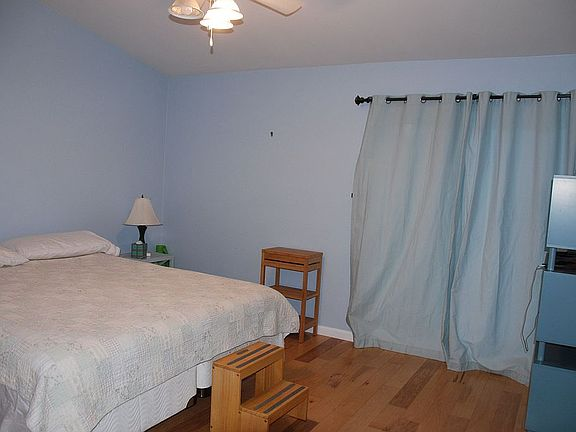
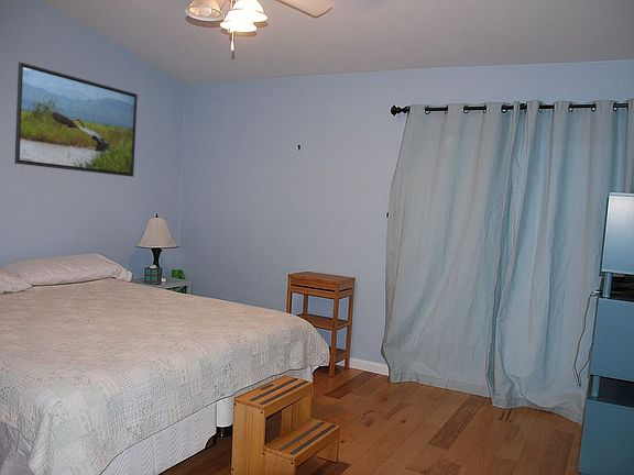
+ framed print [14,62,139,178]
